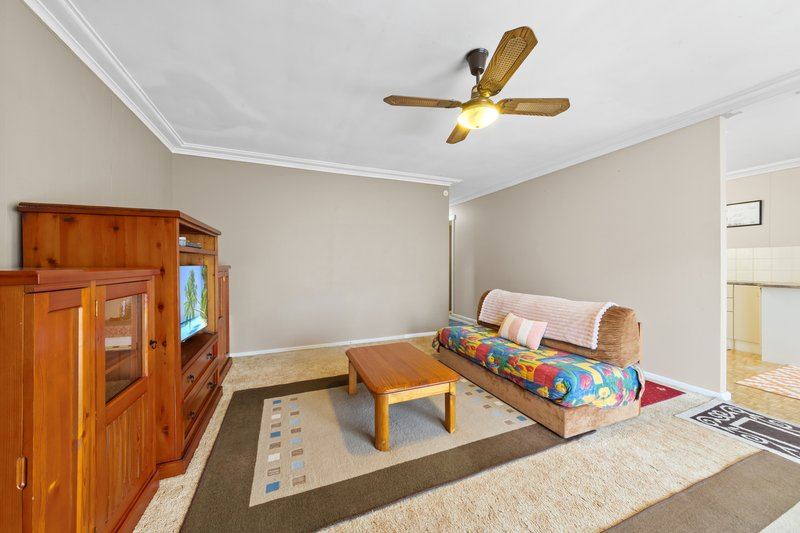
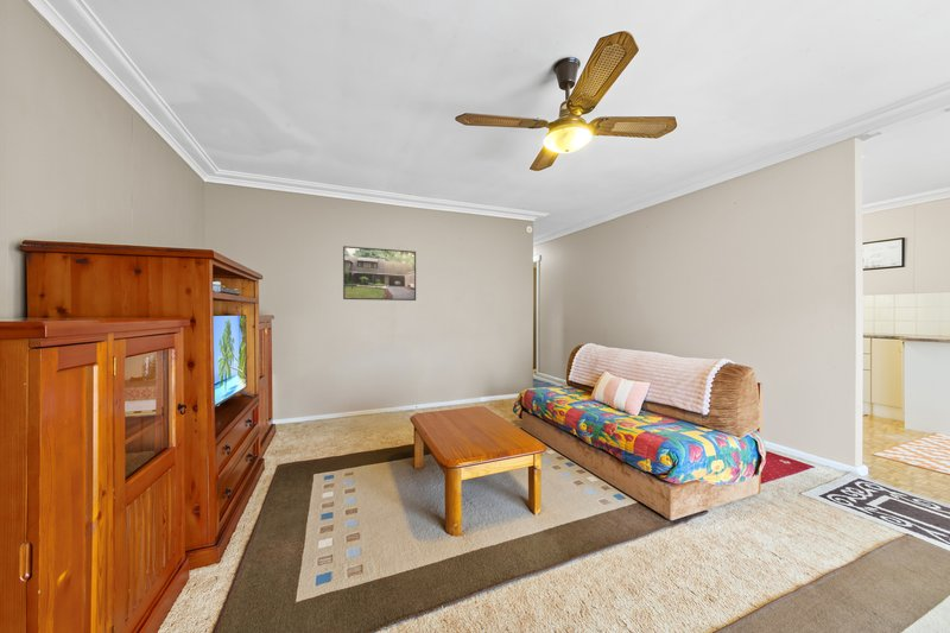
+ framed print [342,245,417,302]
